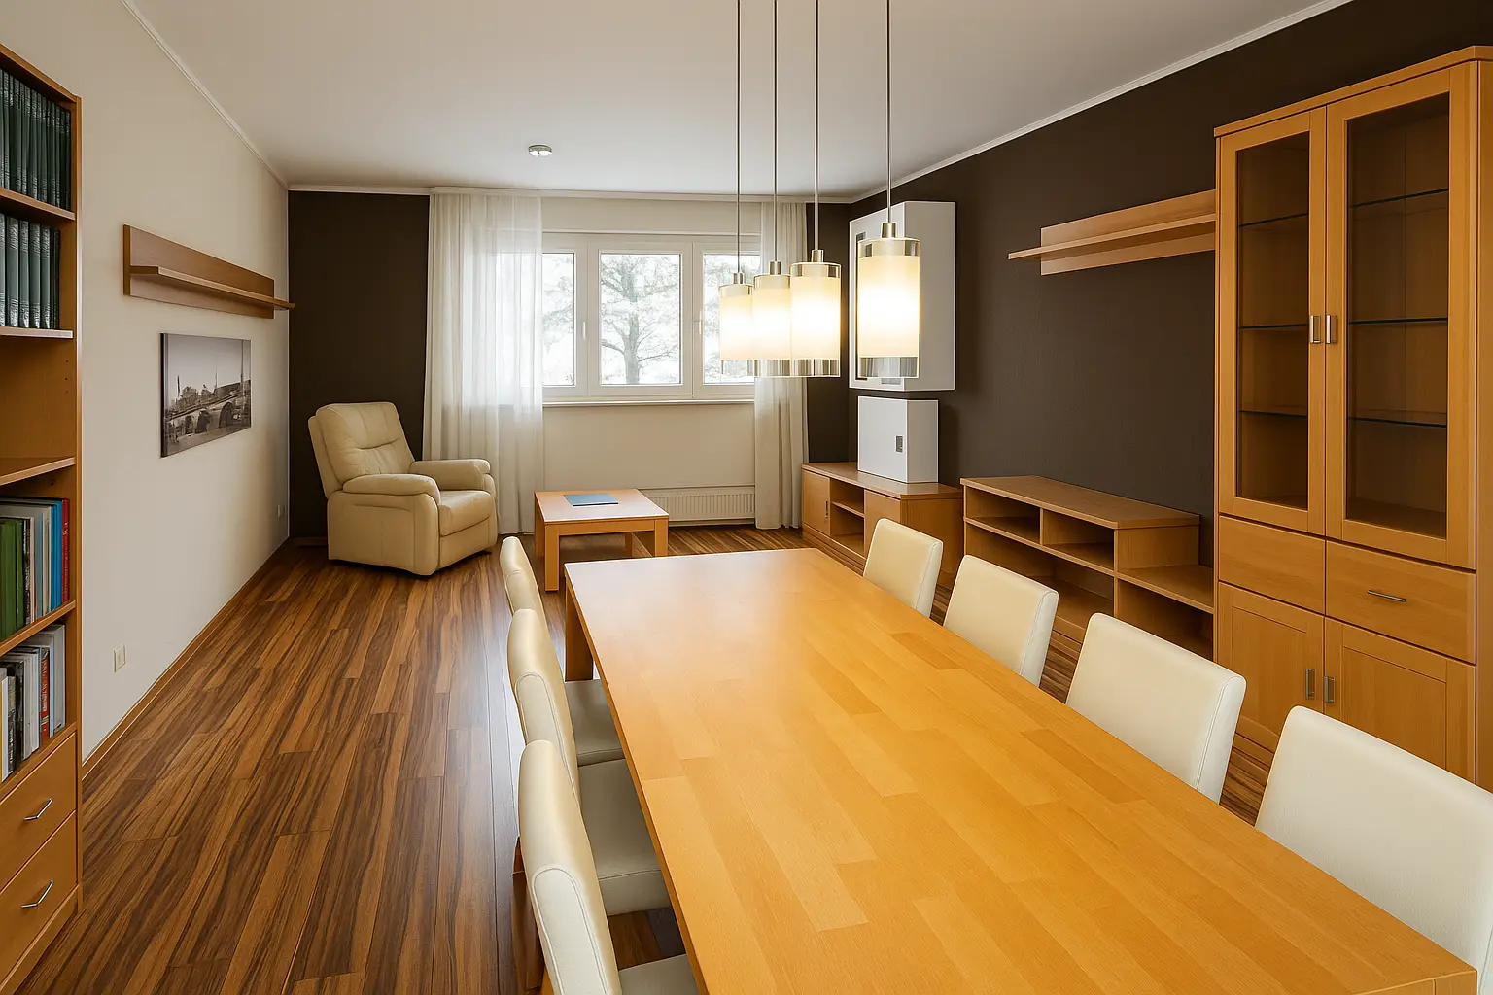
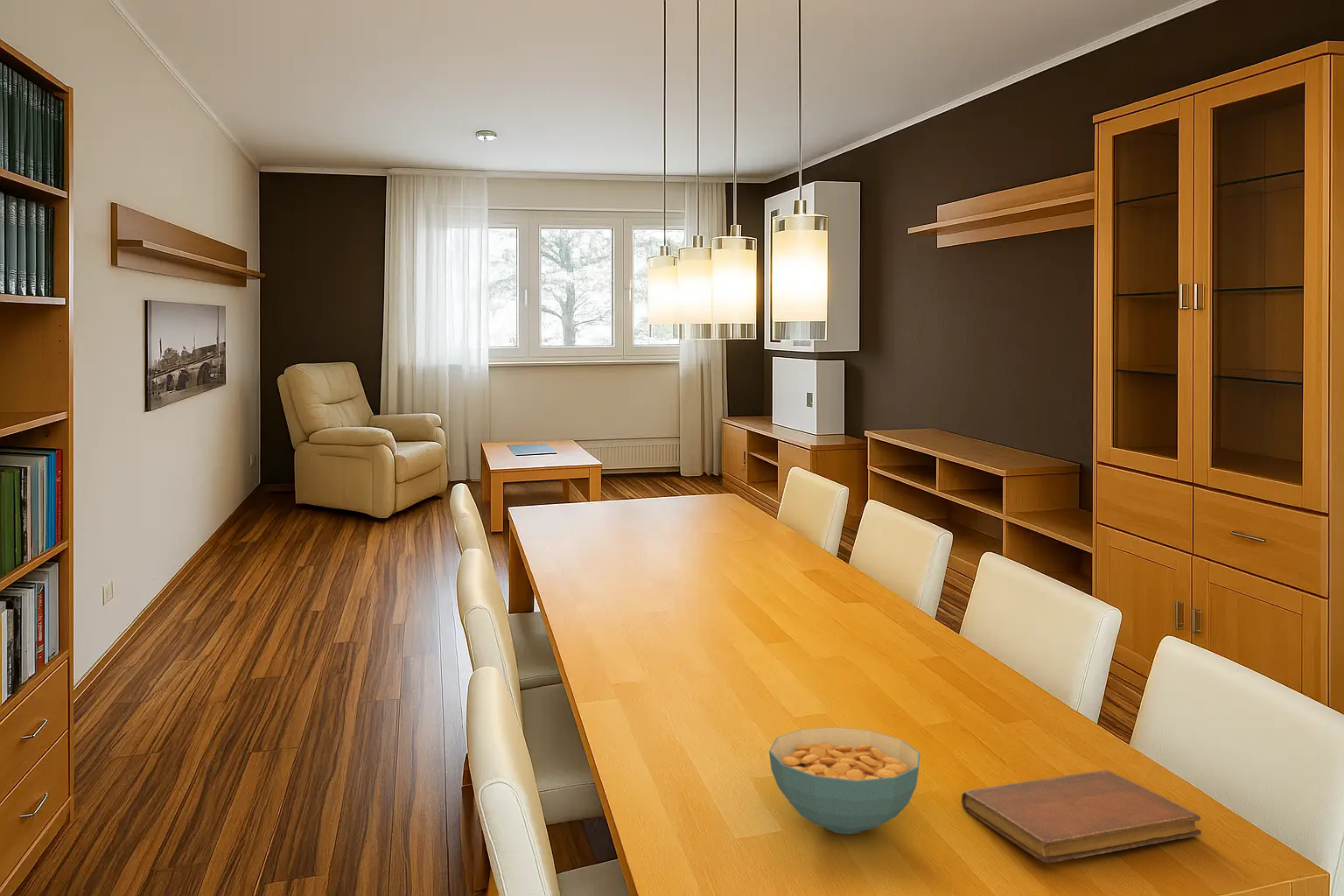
+ cereal bowl [768,726,921,835]
+ notebook [961,769,1202,864]
